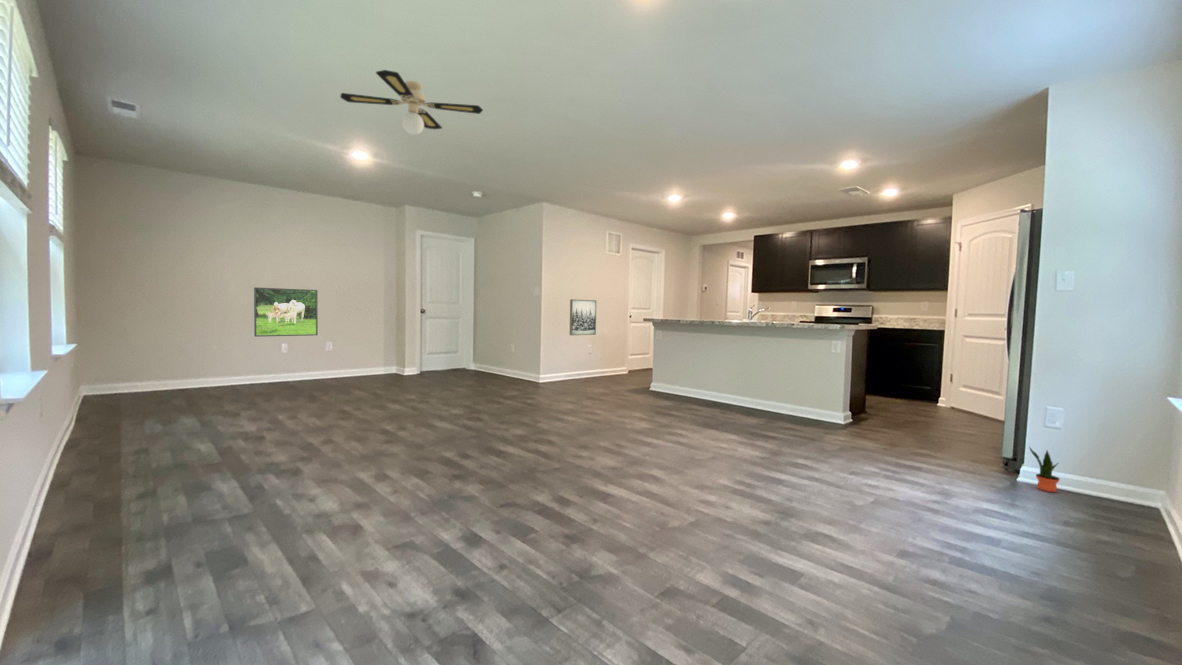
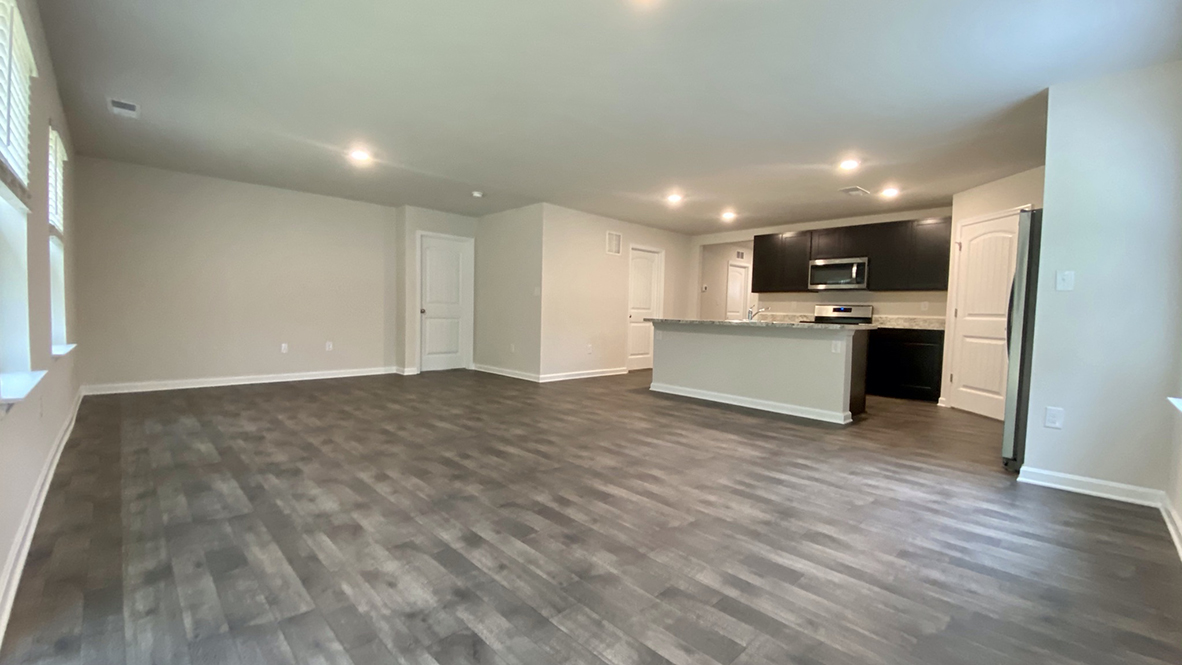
- wall art [569,298,597,336]
- potted plant [1028,445,1061,493]
- ceiling fan [339,69,484,136]
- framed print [253,286,319,338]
